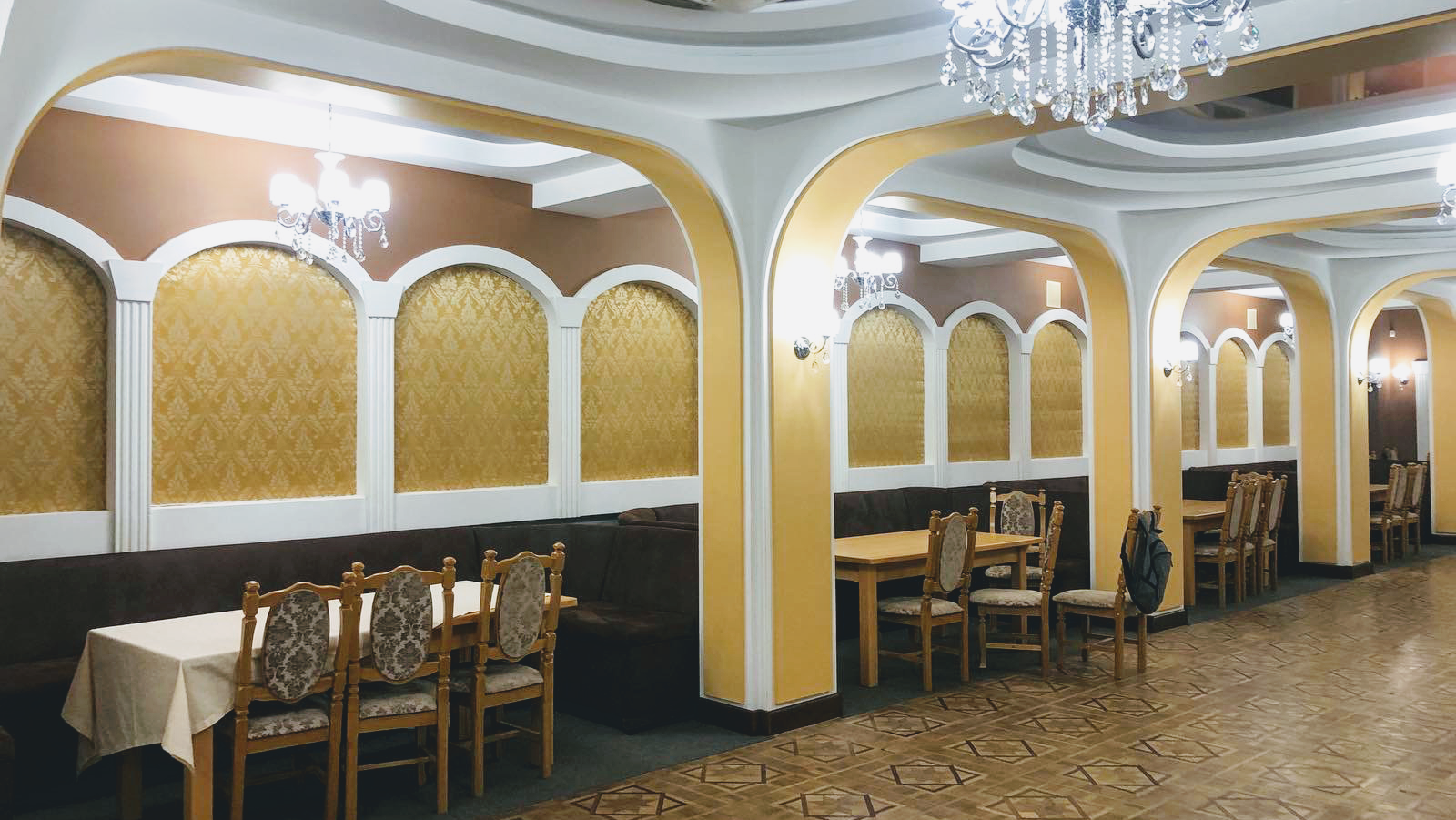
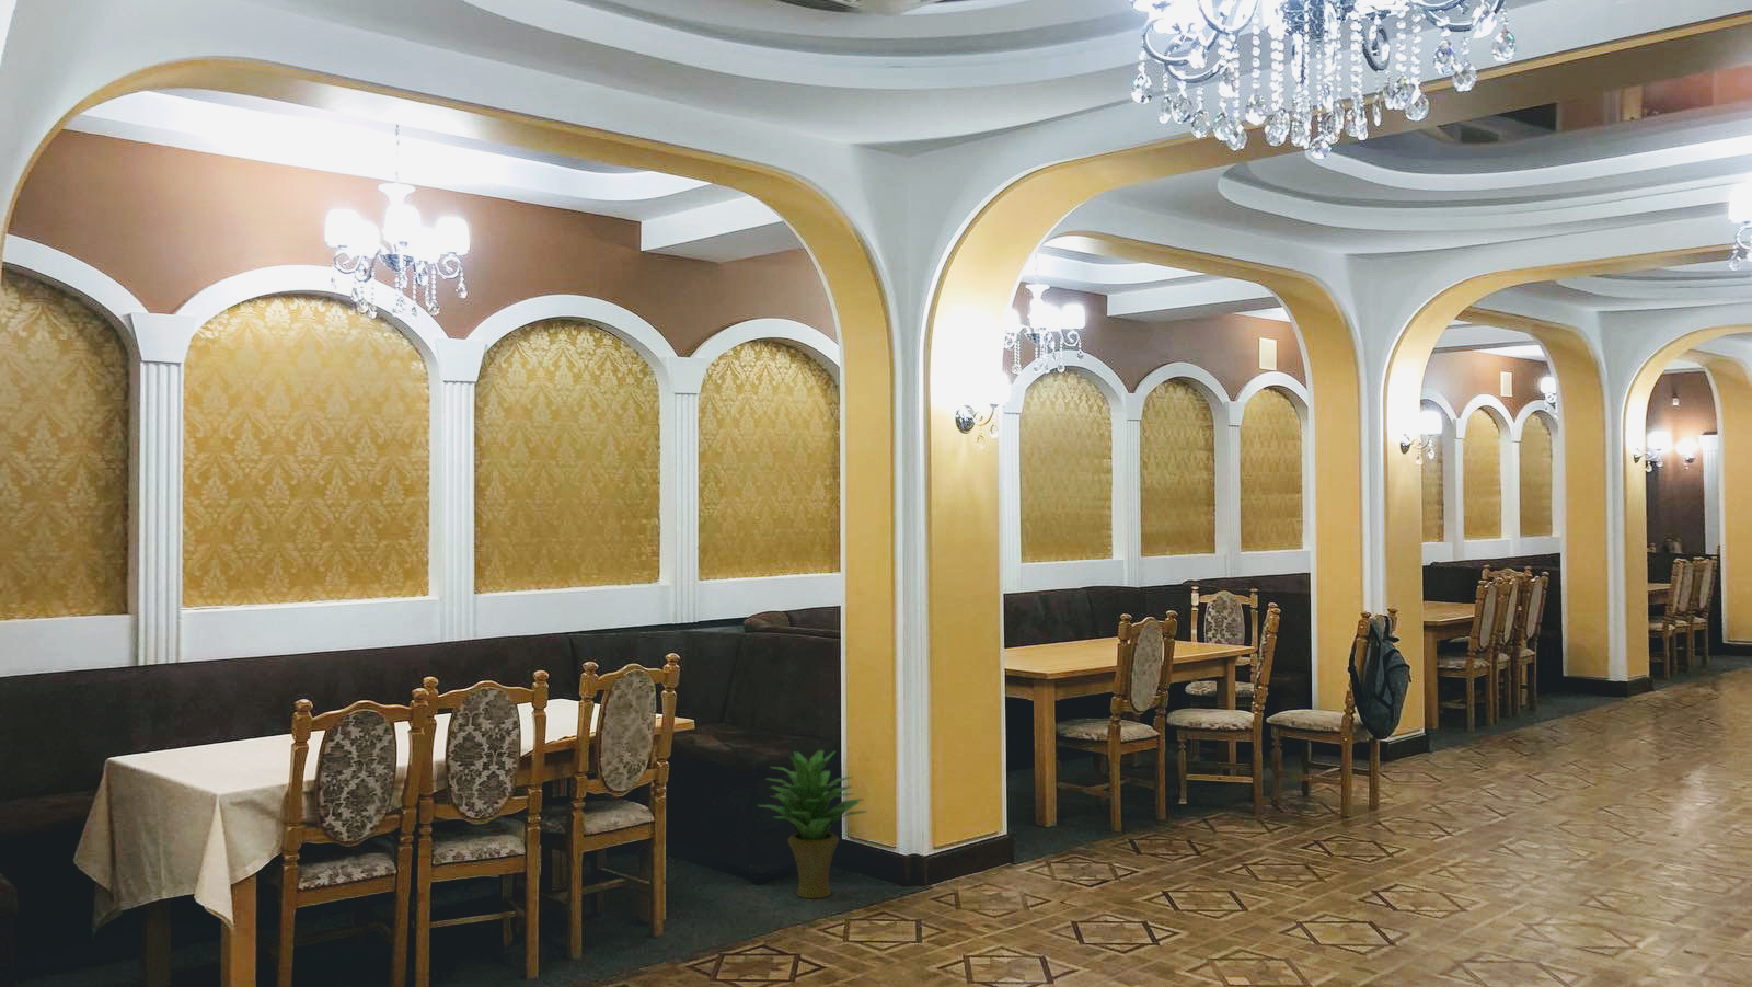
+ potted plant [757,750,869,899]
